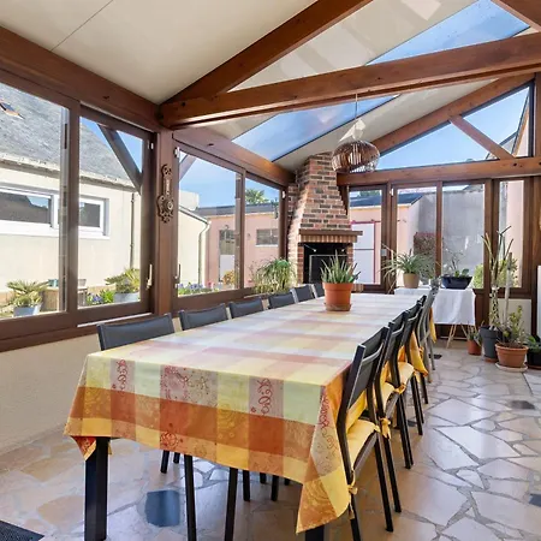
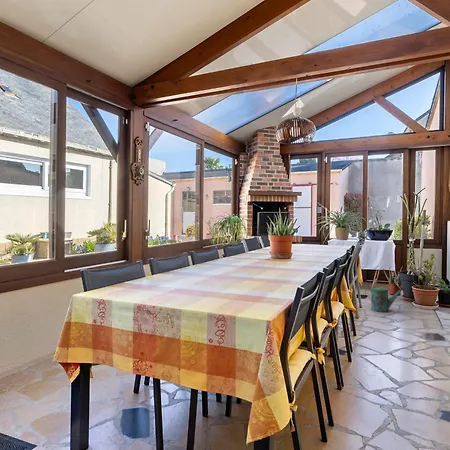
+ watering can [364,285,406,313]
